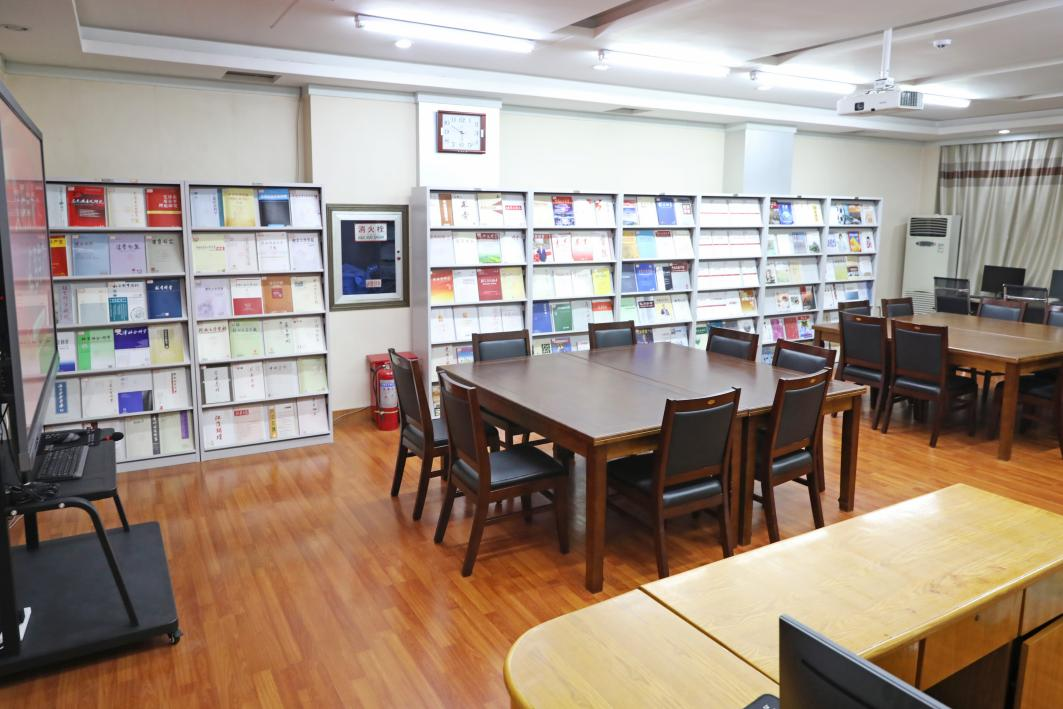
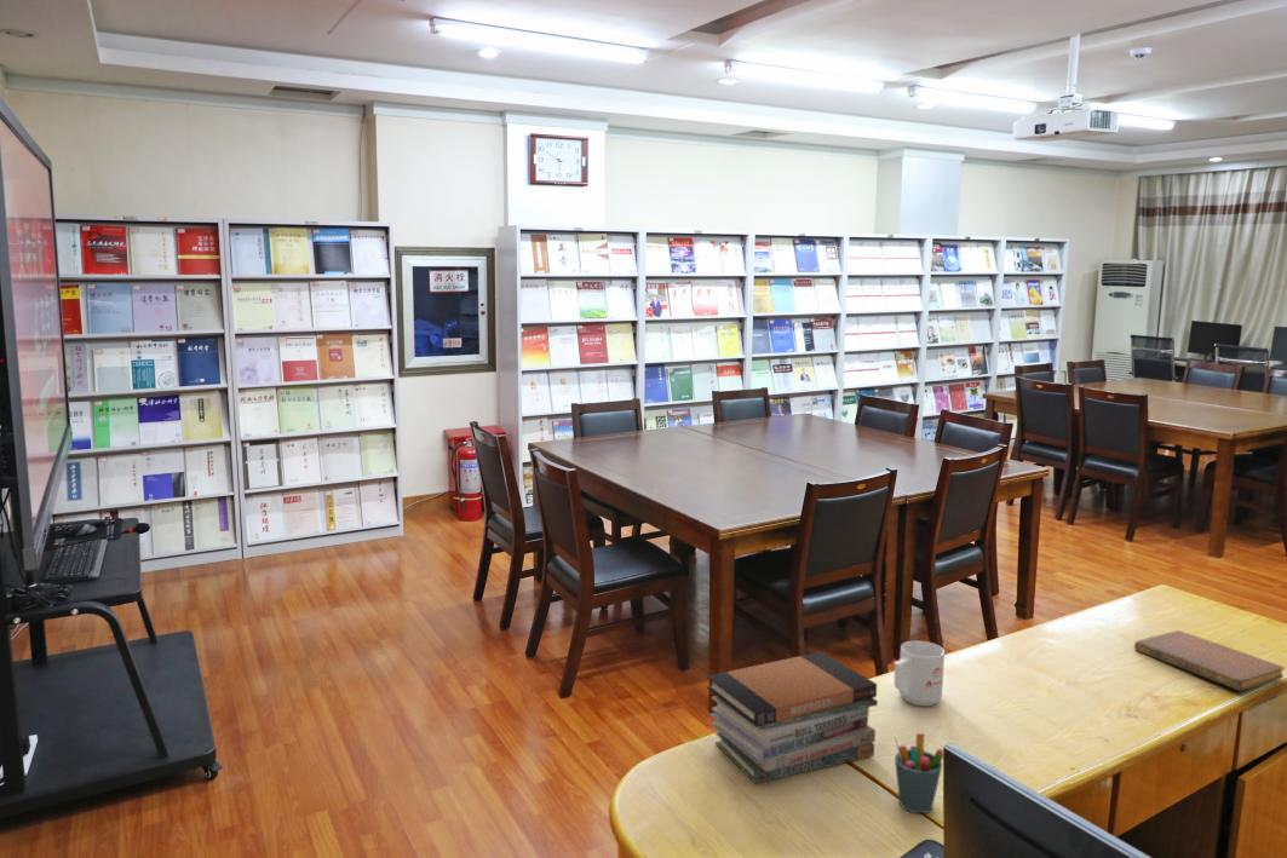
+ book stack [706,651,879,784]
+ pen holder [892,732,944,814]
+ notebook [1133,629,1286,692]
+ mug [894,640,946,707]
